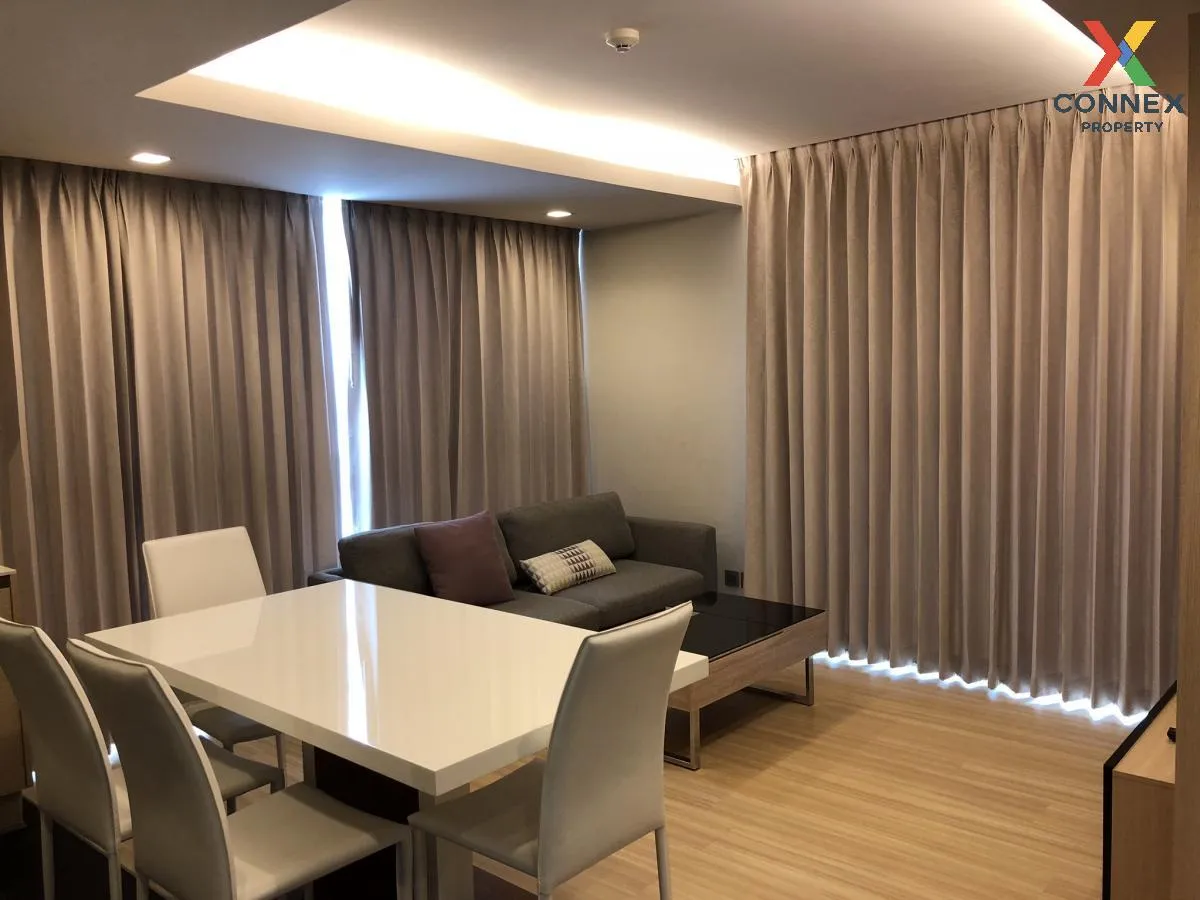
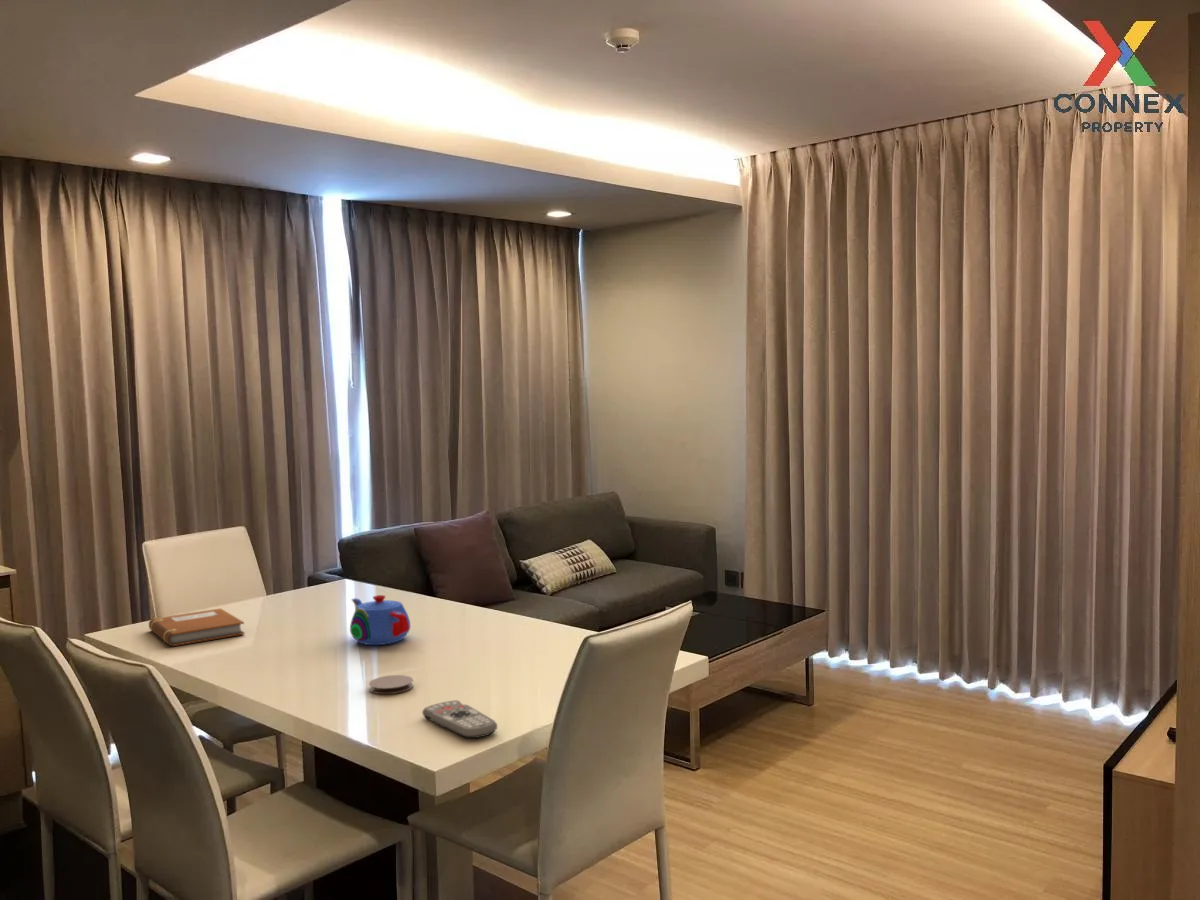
+ remote control [421,699,498,739]
+ teapot [349,594,411,646]
+ notebook [148,607,246,647]
+ coaster [368,674,414,695]
